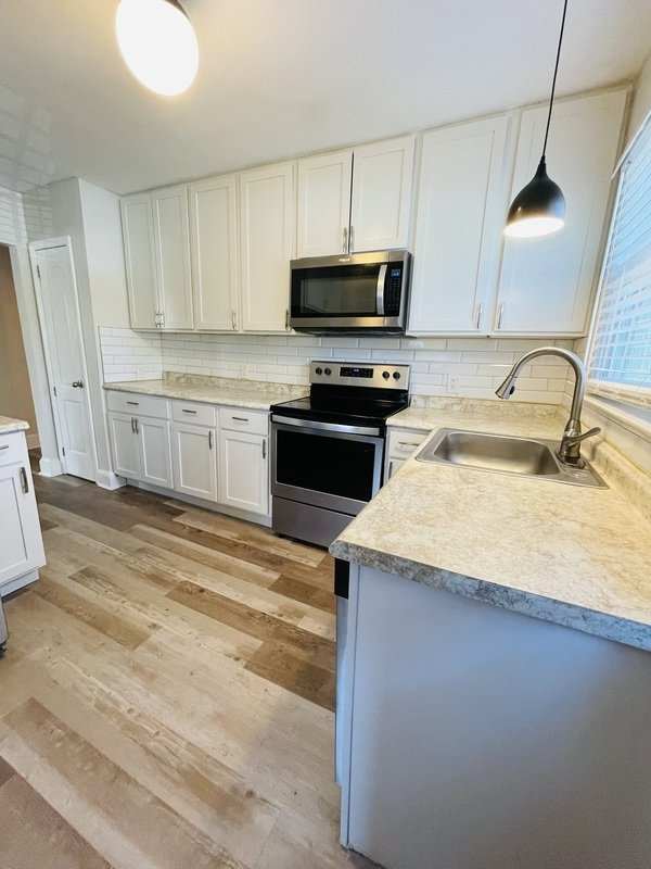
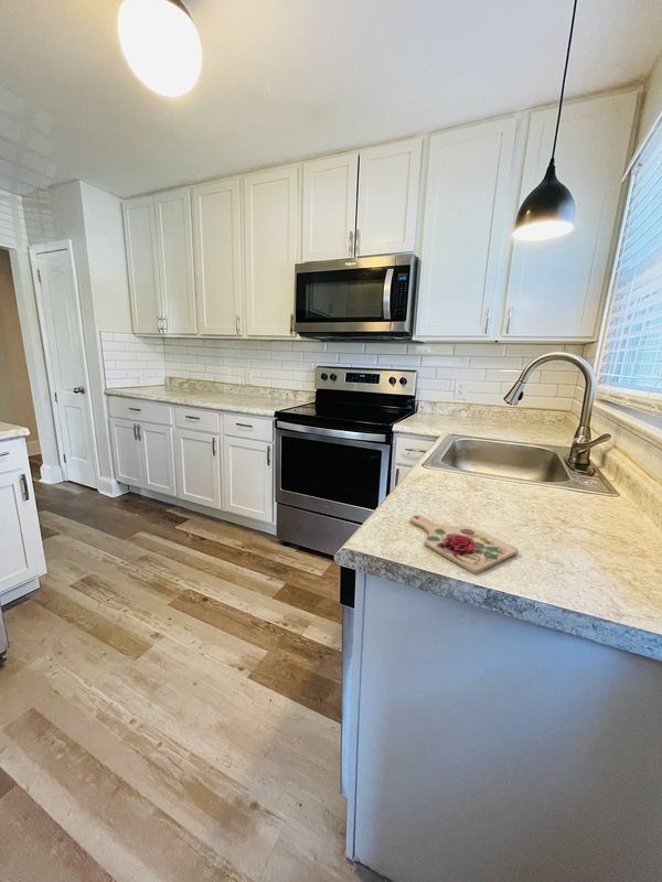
+ cutting board [409,515,520,574]
